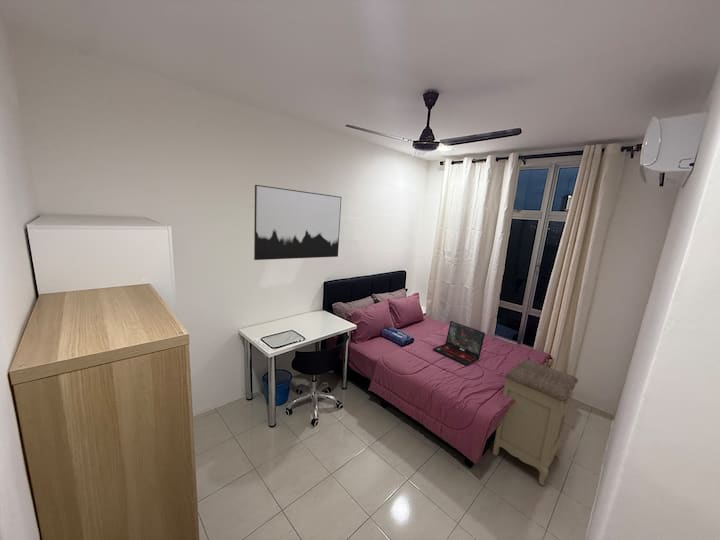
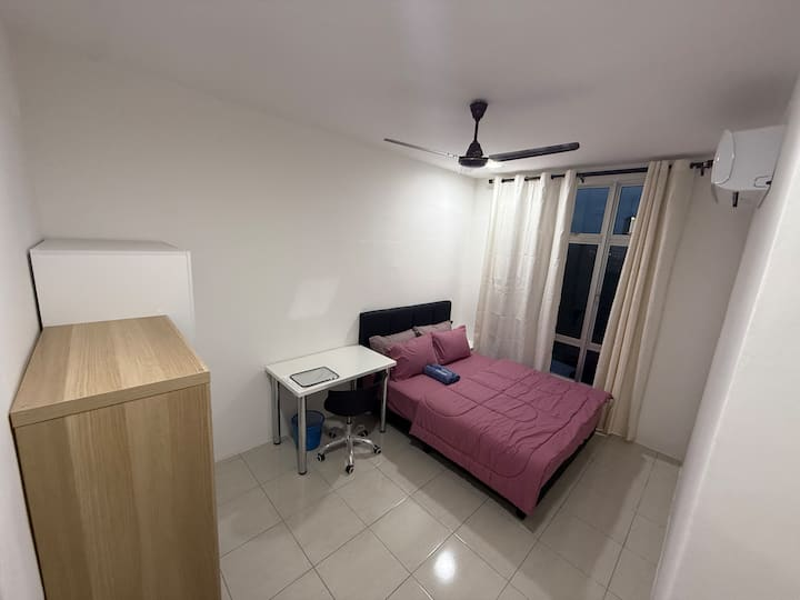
- wall art [253,184,342,261]
- laptop [432,320,486,366]
- nightstand [492,358,579,486]
